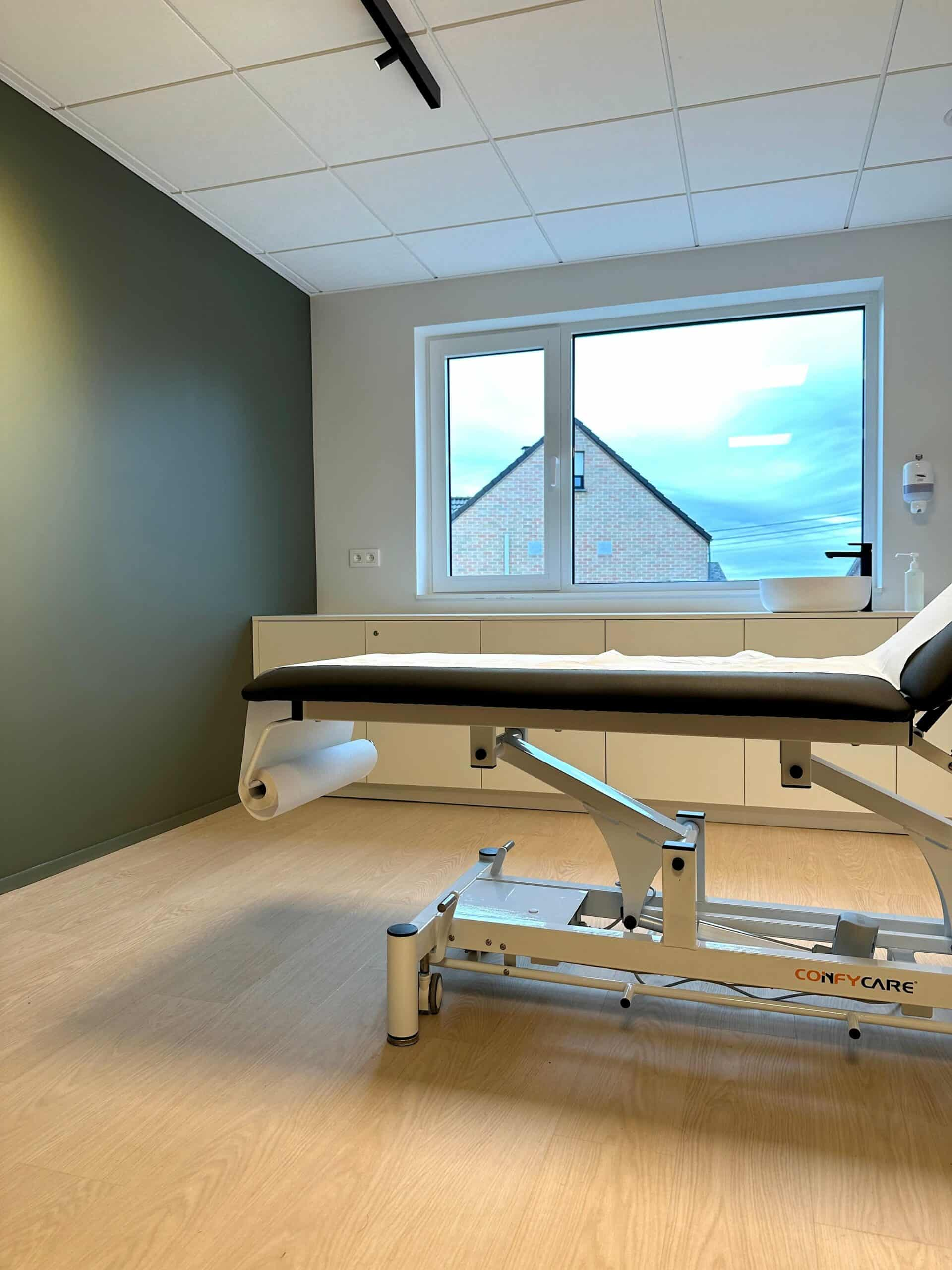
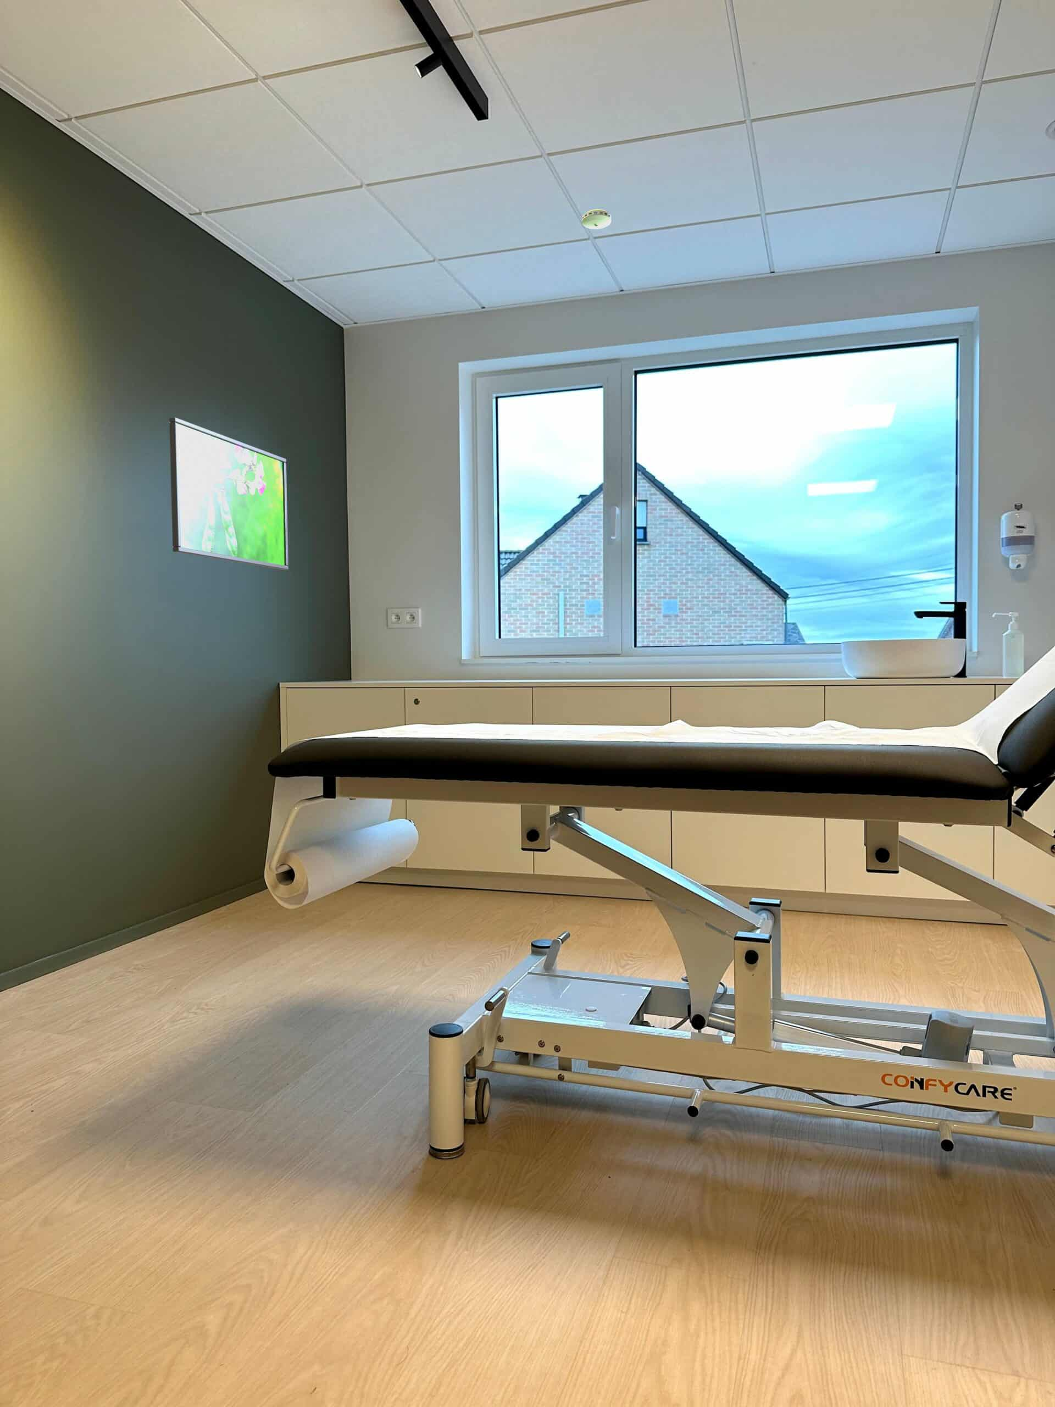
+ smoke detector [582,209,612,229]
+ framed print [168,417,289,571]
